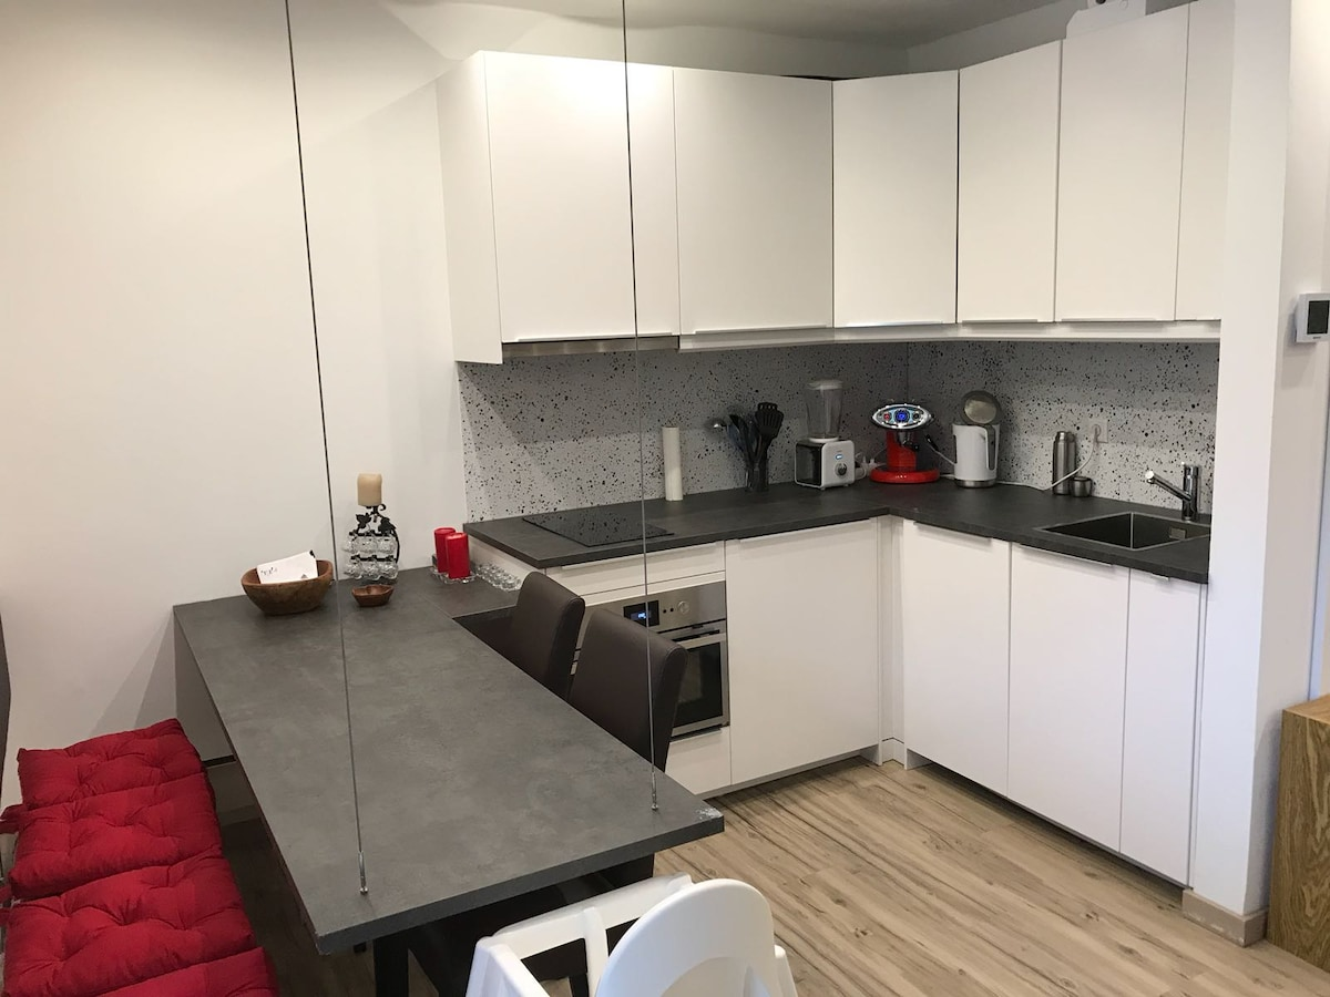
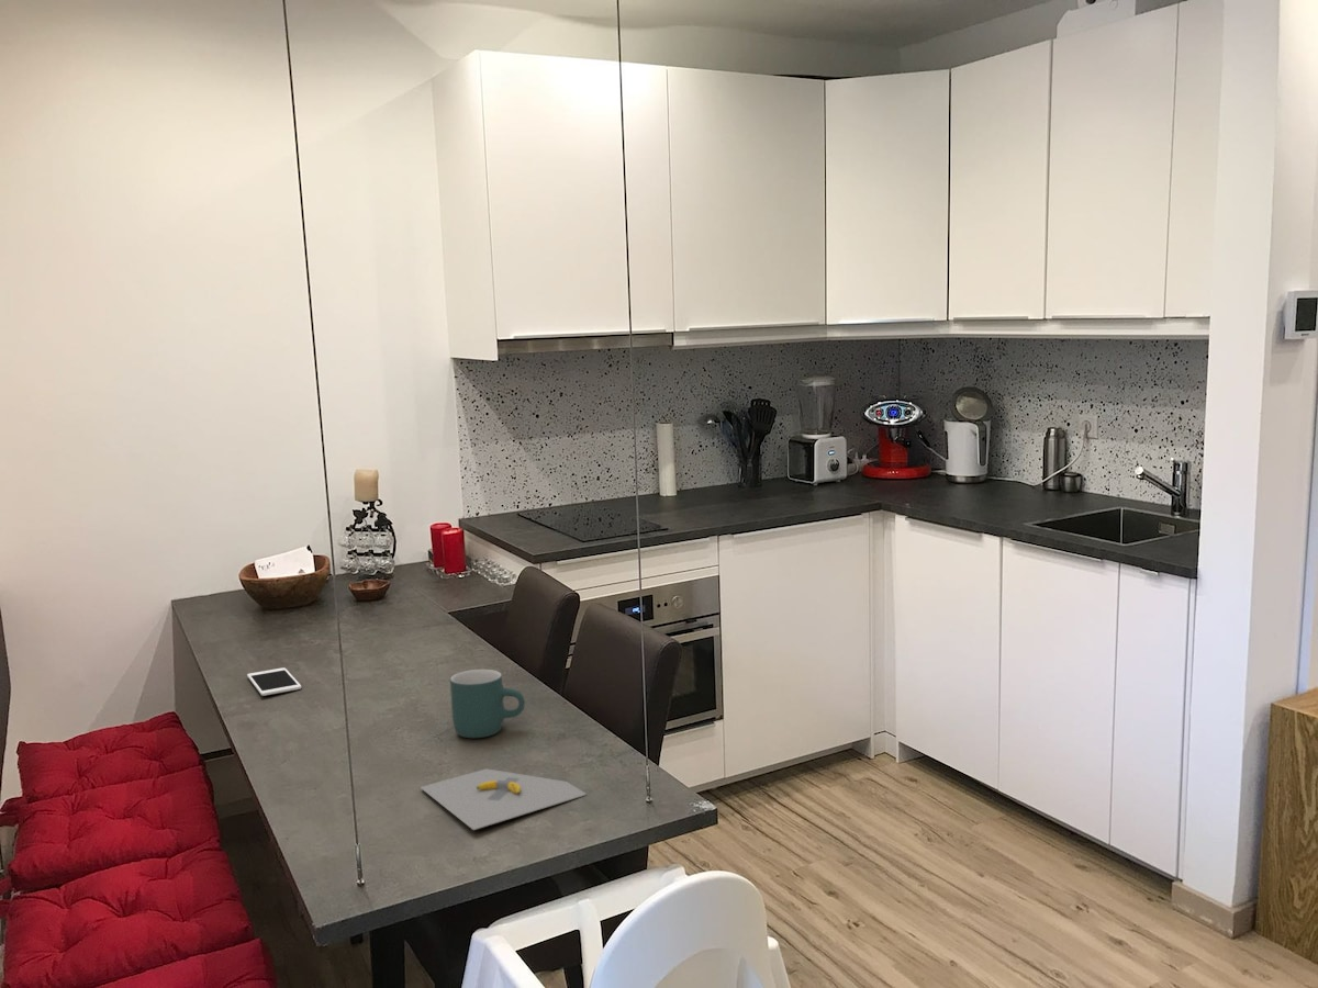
+ cell phone [246,666,302,697]
+ banana [420,767,588,831]
+ mug [449,669,526,739]
